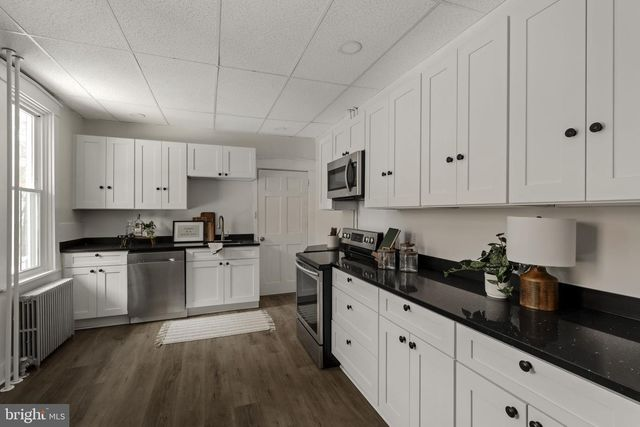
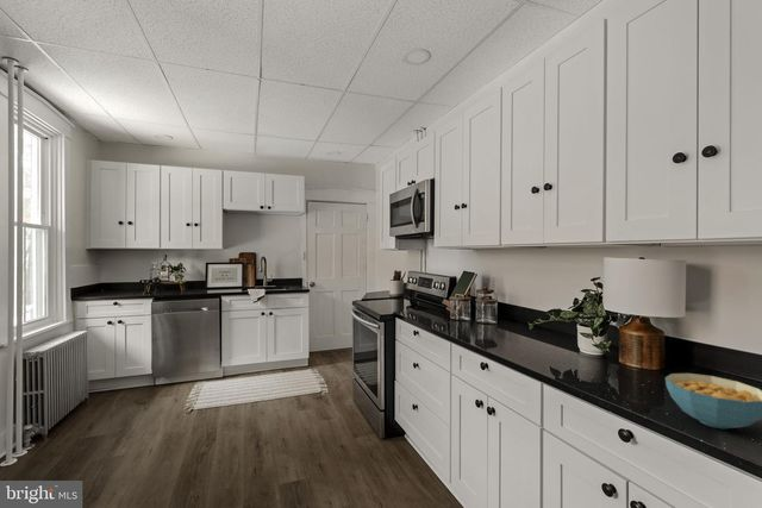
+ cereal bowl [664,372,762,429]
